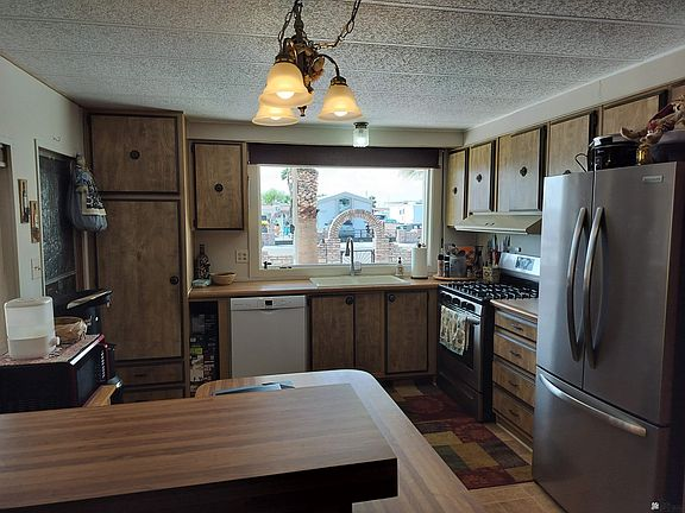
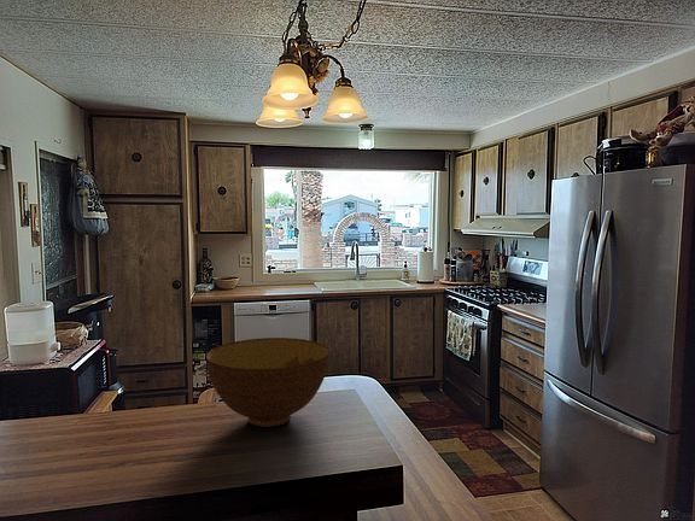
+ bowl [205,336,331,428]
